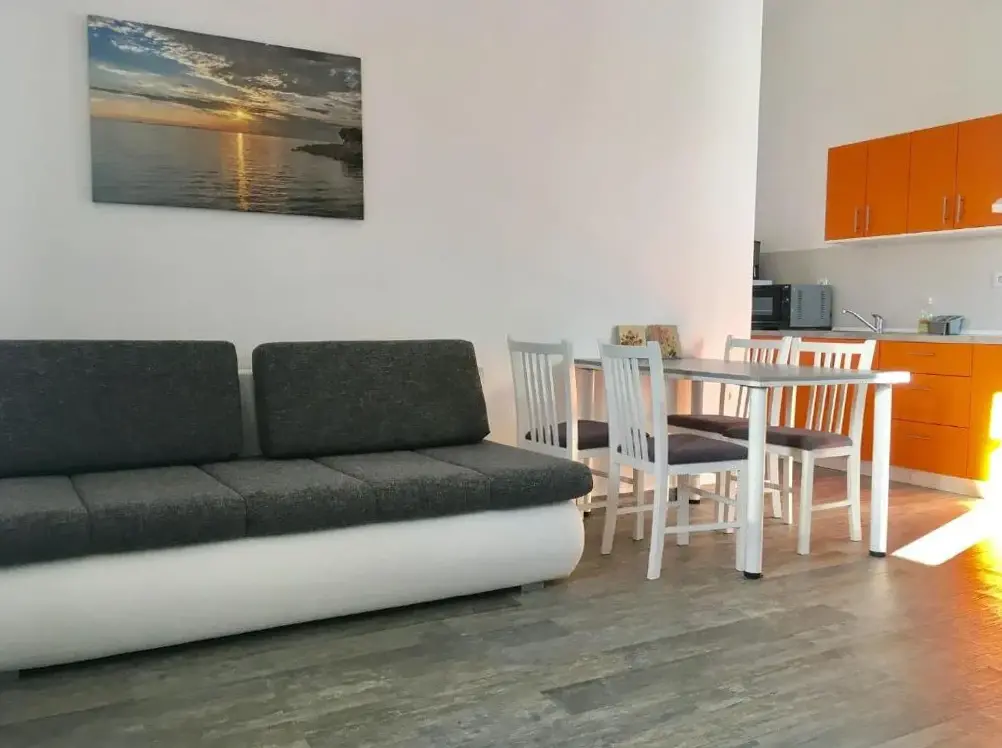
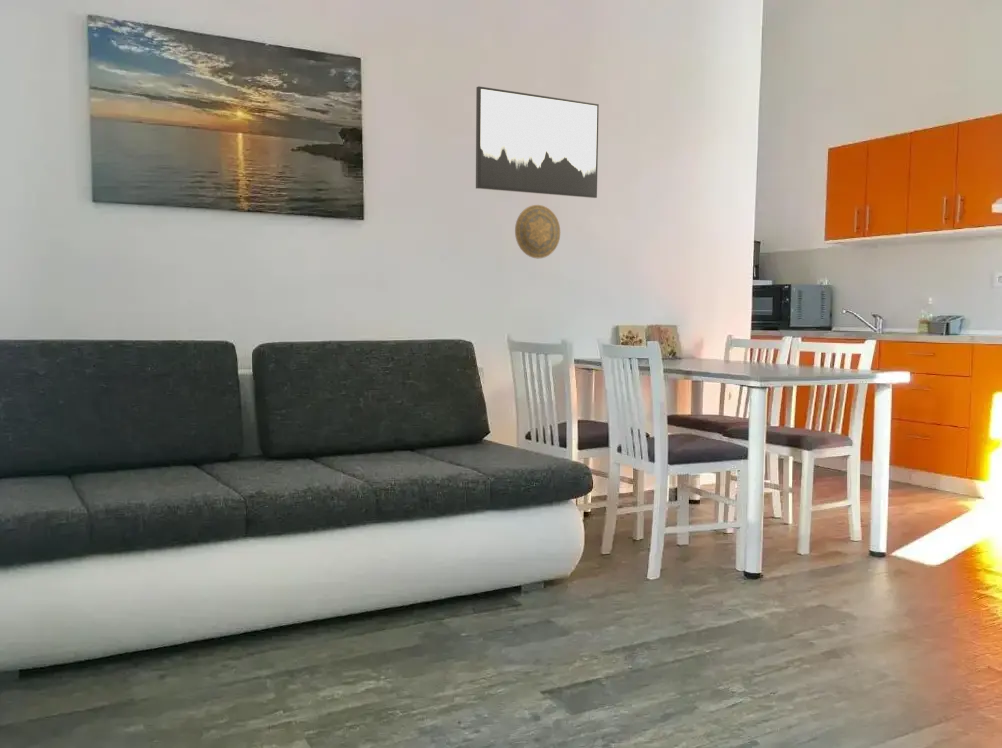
+ decorative plate [514,204,561,259]
+ wall art [475,85,600,199]
